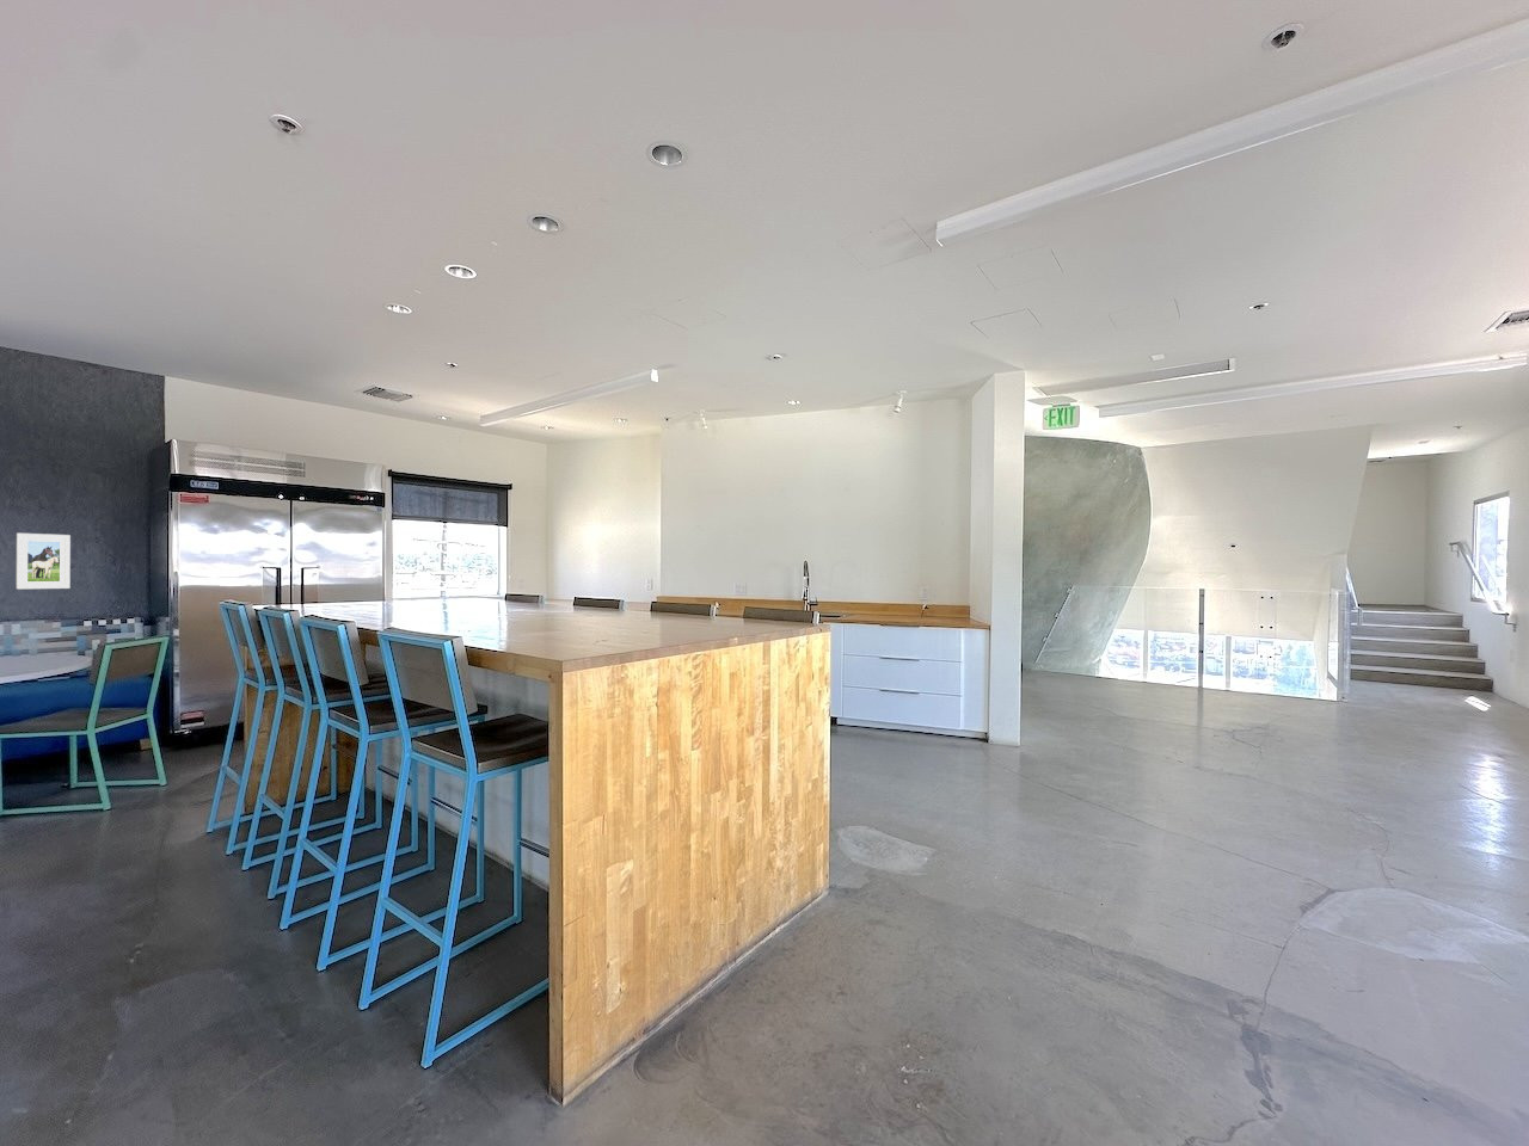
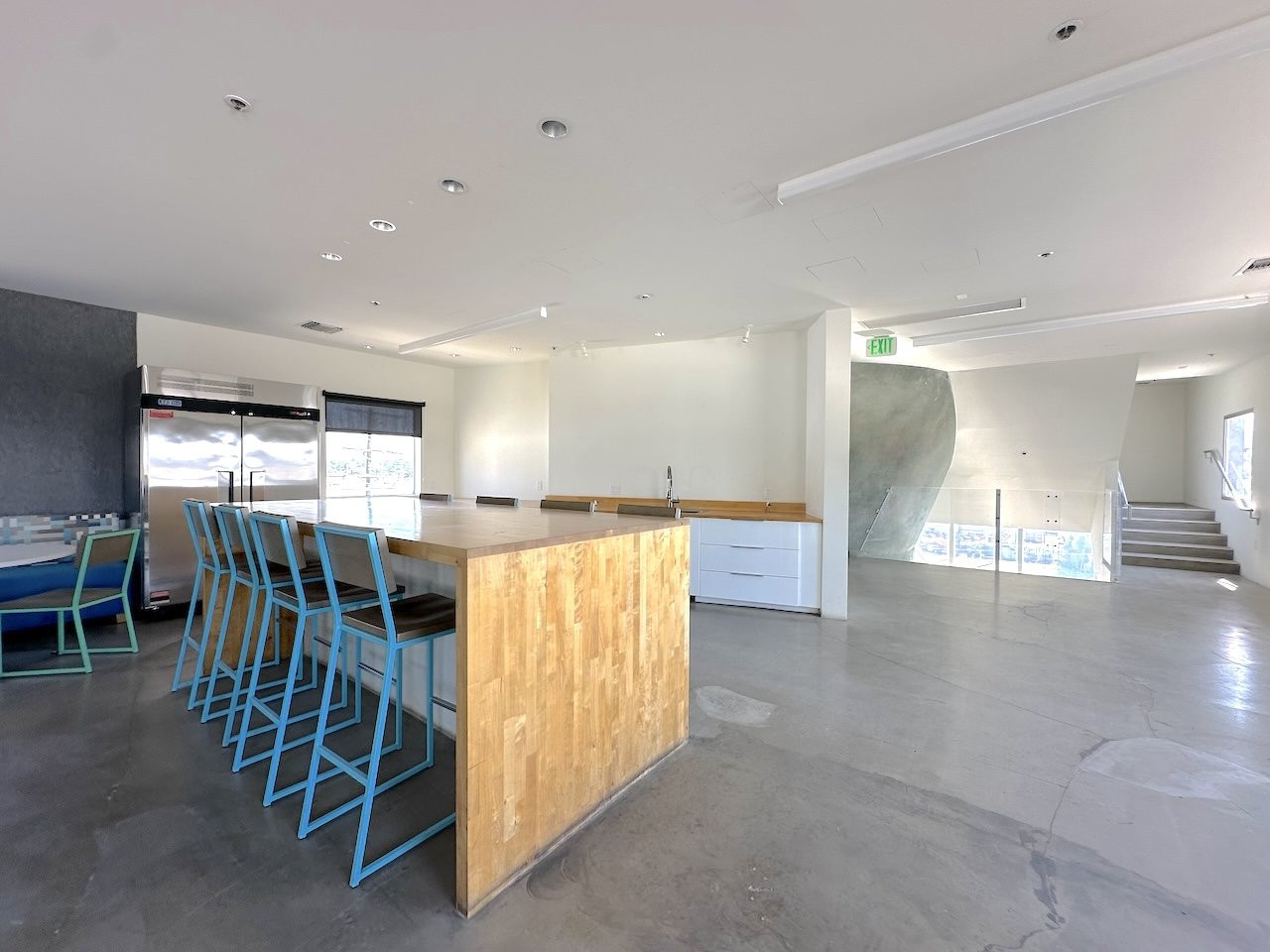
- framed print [14,532,72,590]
